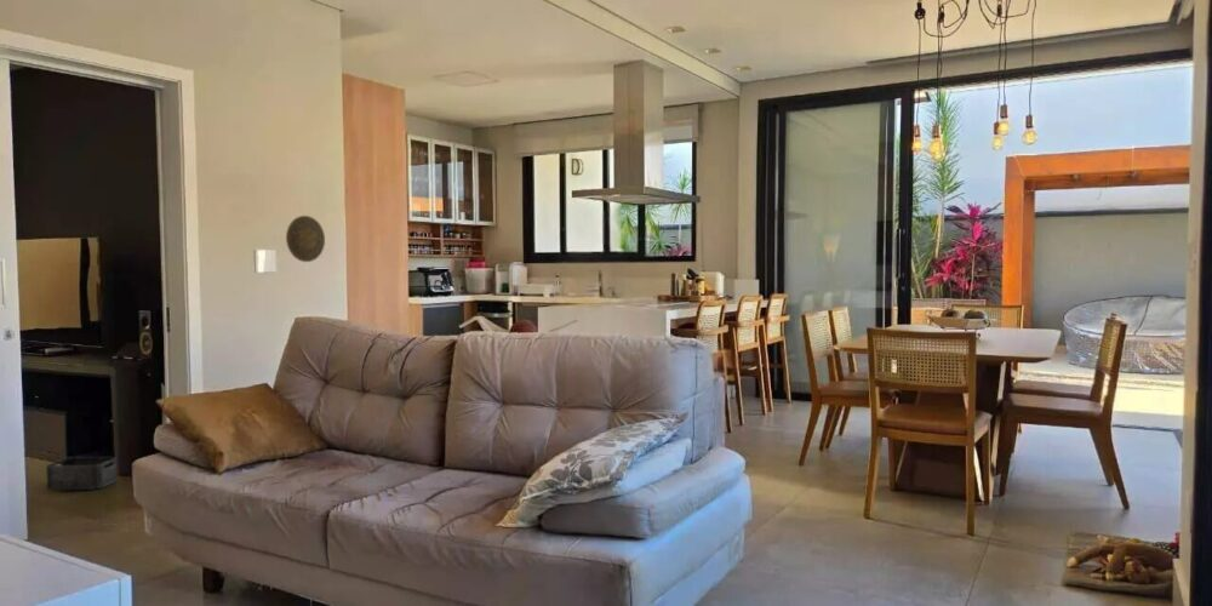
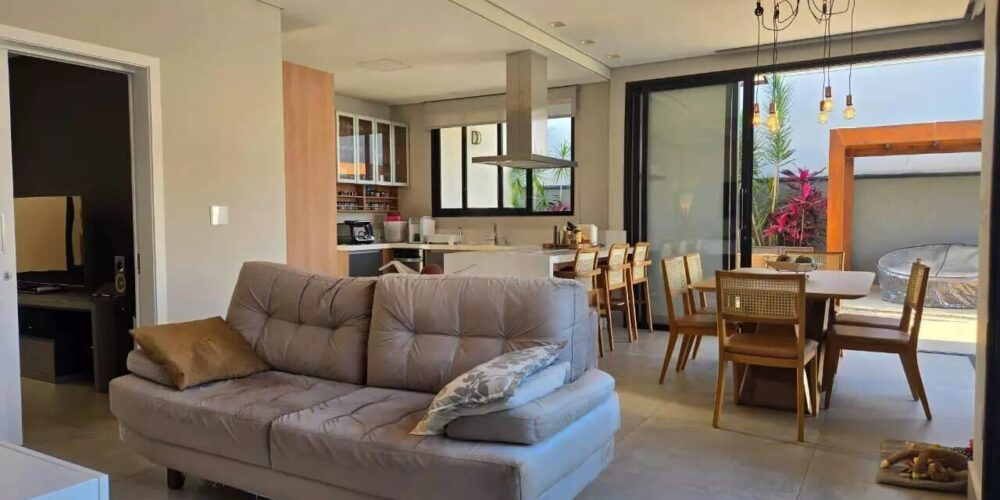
- storage bin [45,456,119,491]
- decorative plate [285,215,326,263]
